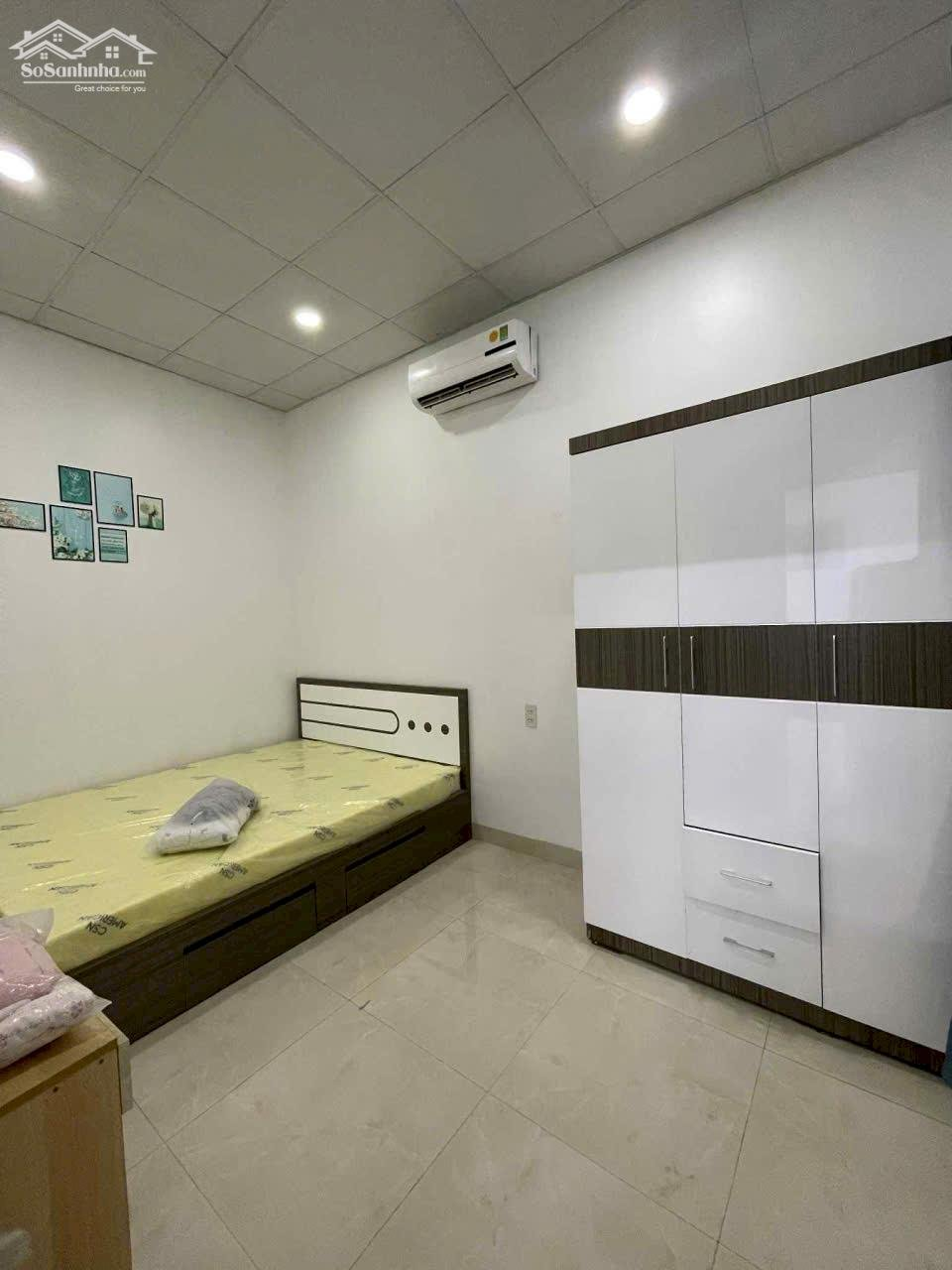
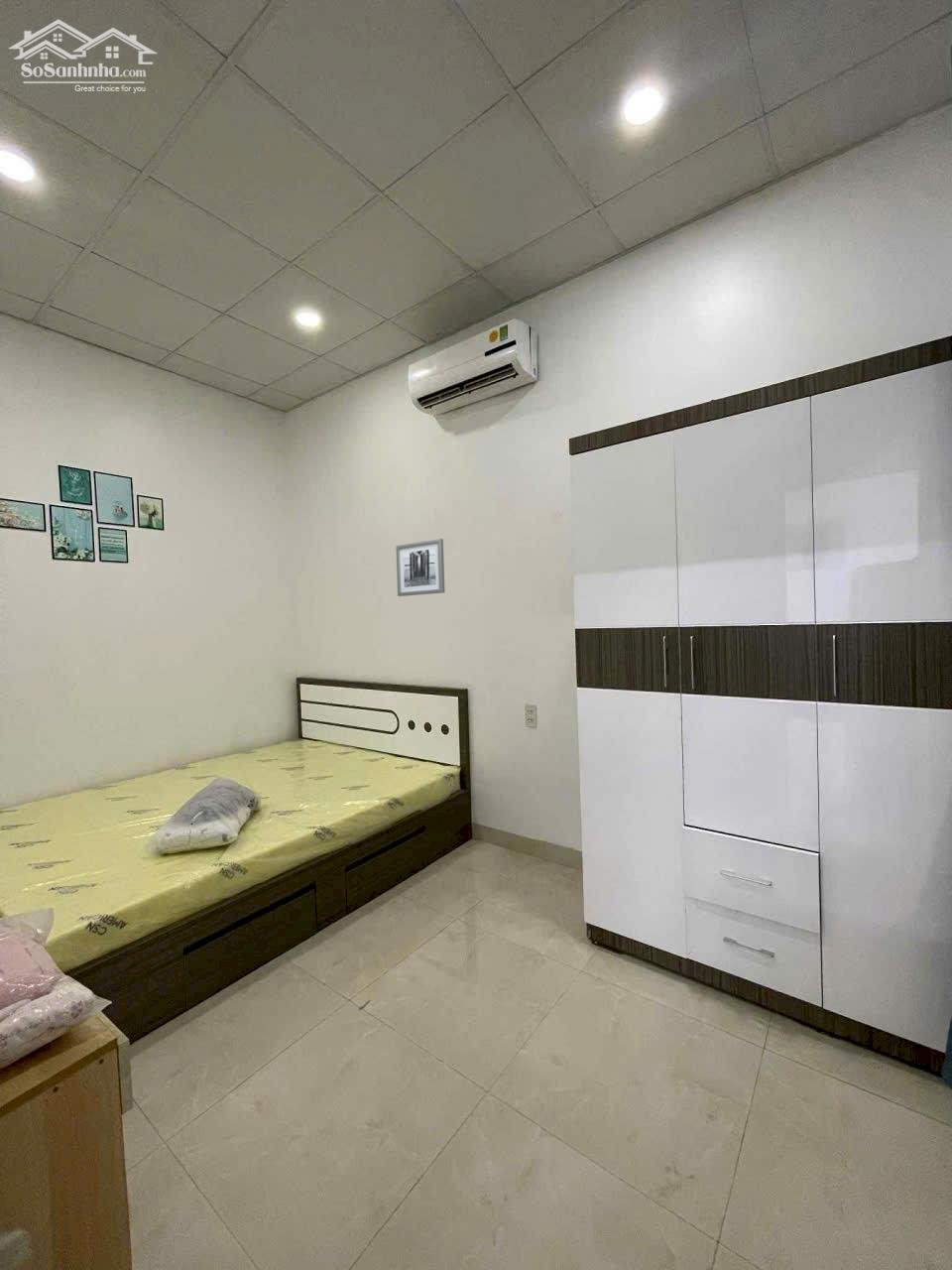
+ wall art [395,538,446,597]
